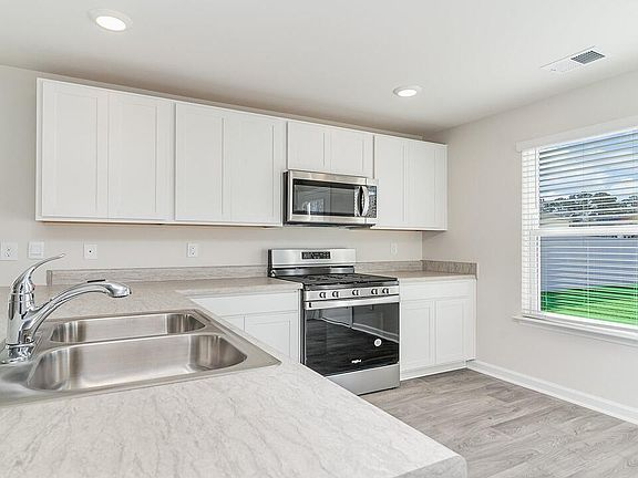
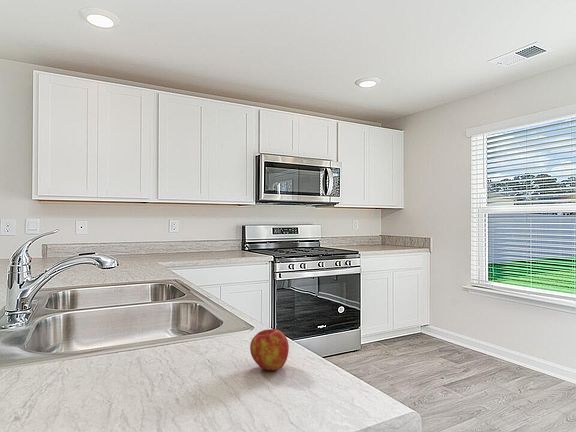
+ apple [249,328,290,371]
